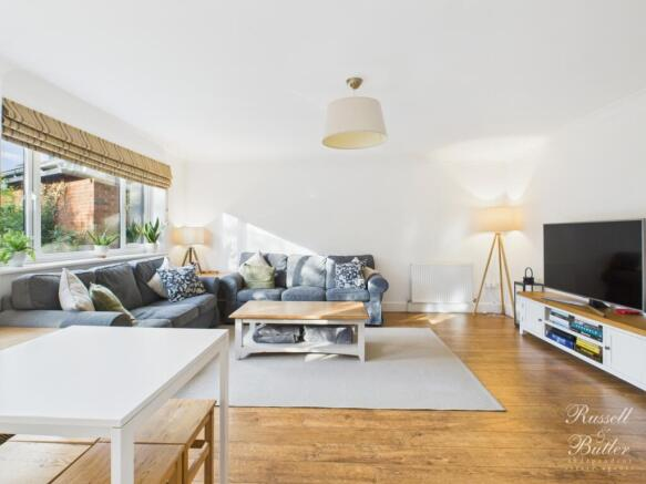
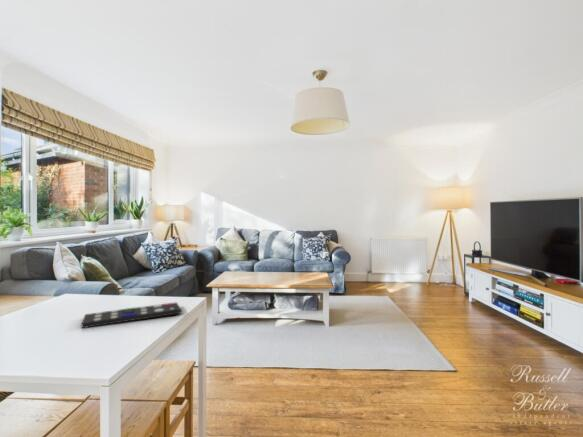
+ remote control [81,301,183,329]
